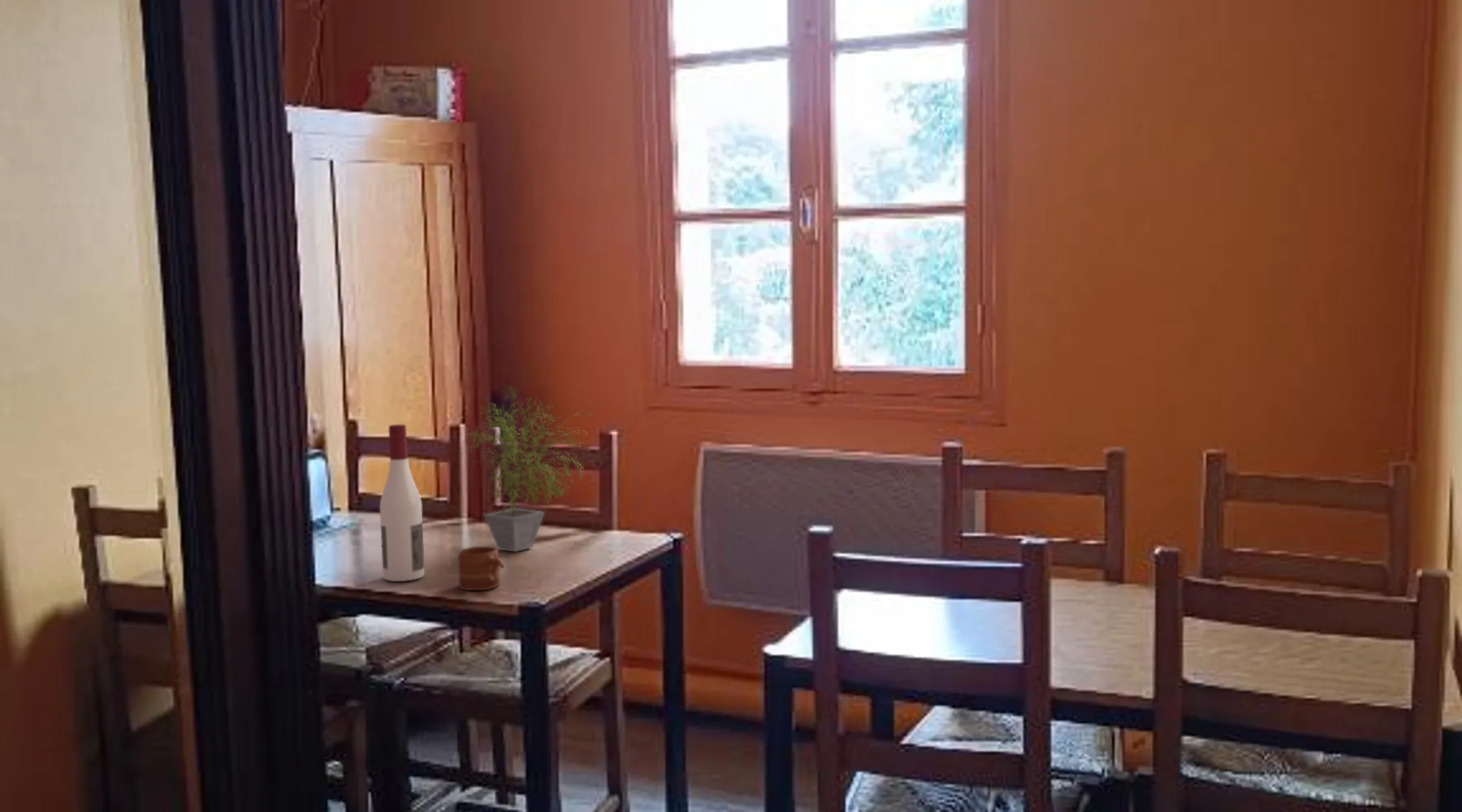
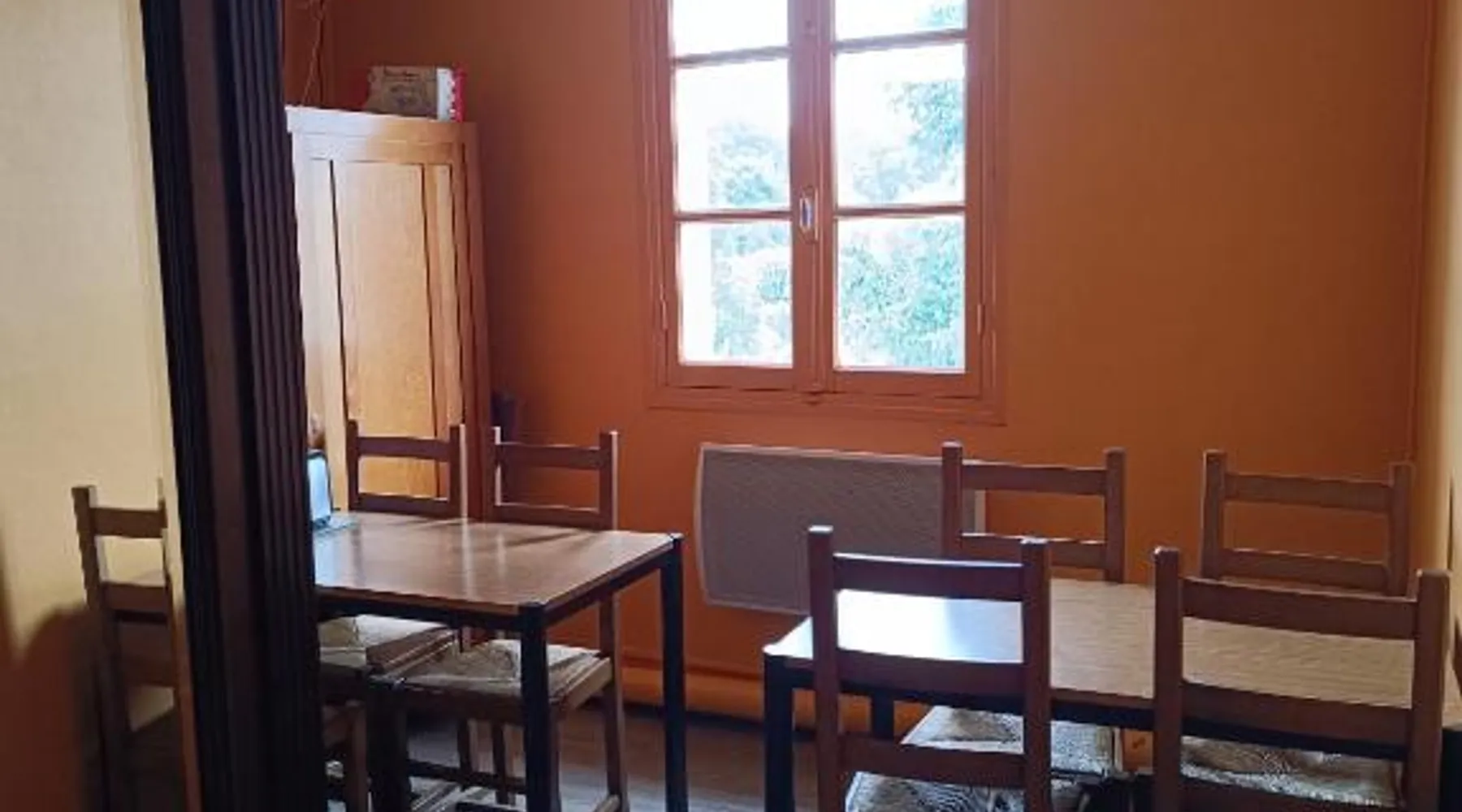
- alcohol [379,424,426,582]
- potted plant [456,386,593,552]
- mug [457,546,505,591]
